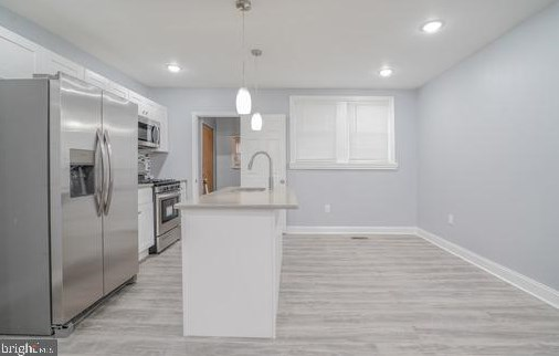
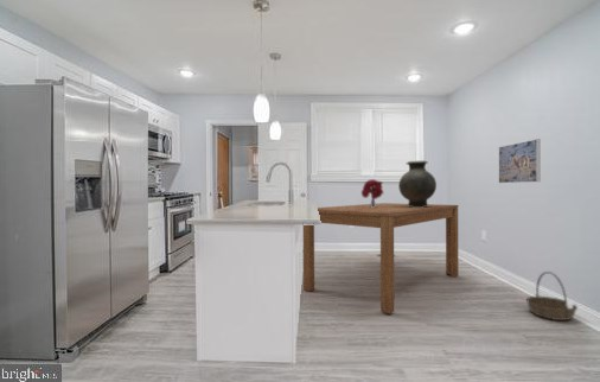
+ dining table [302,202,459,314]
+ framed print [498,138,542,184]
+ basket [525,270,579,321]
+ bouquet [360,178,385,208]
+ ceramic pot [397,159,438,208]
